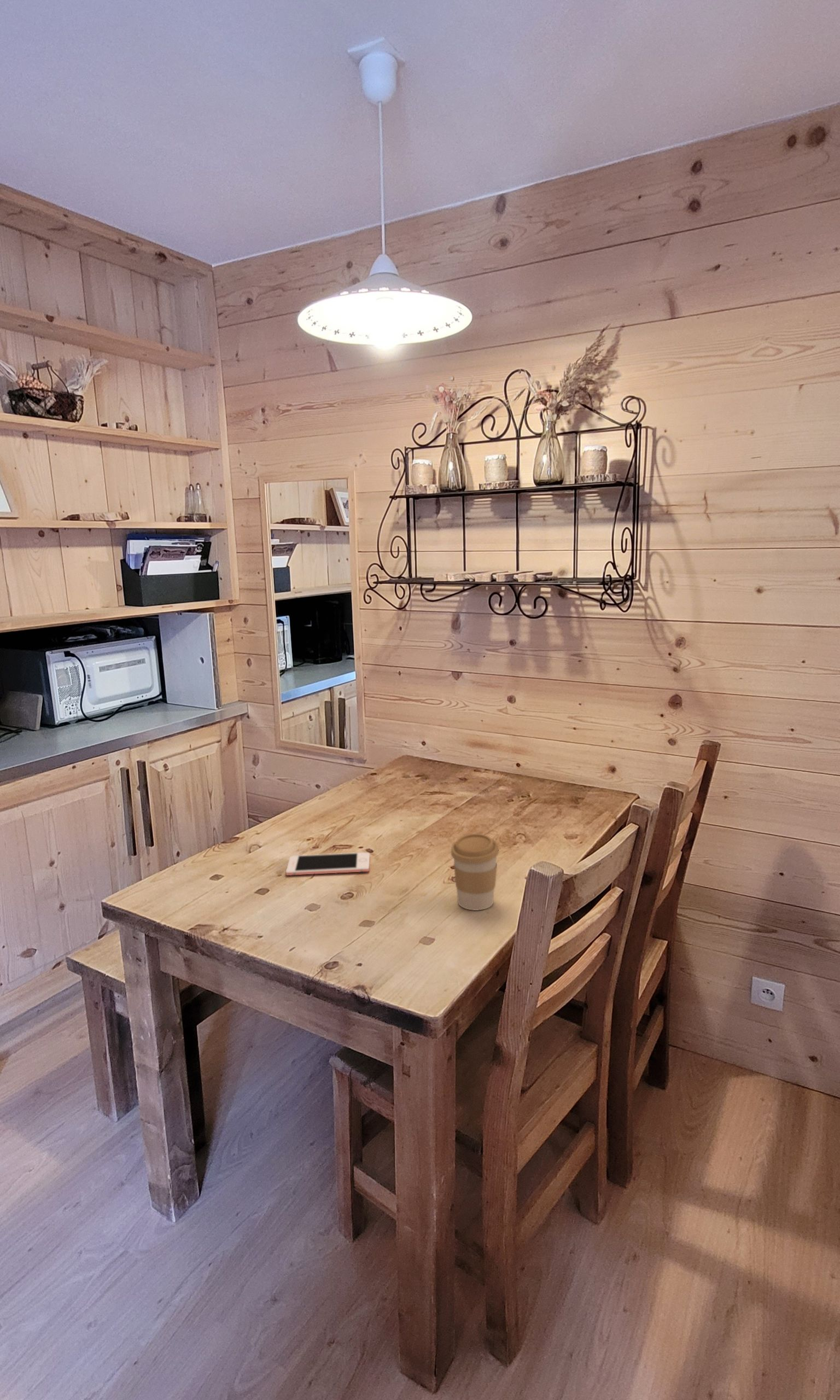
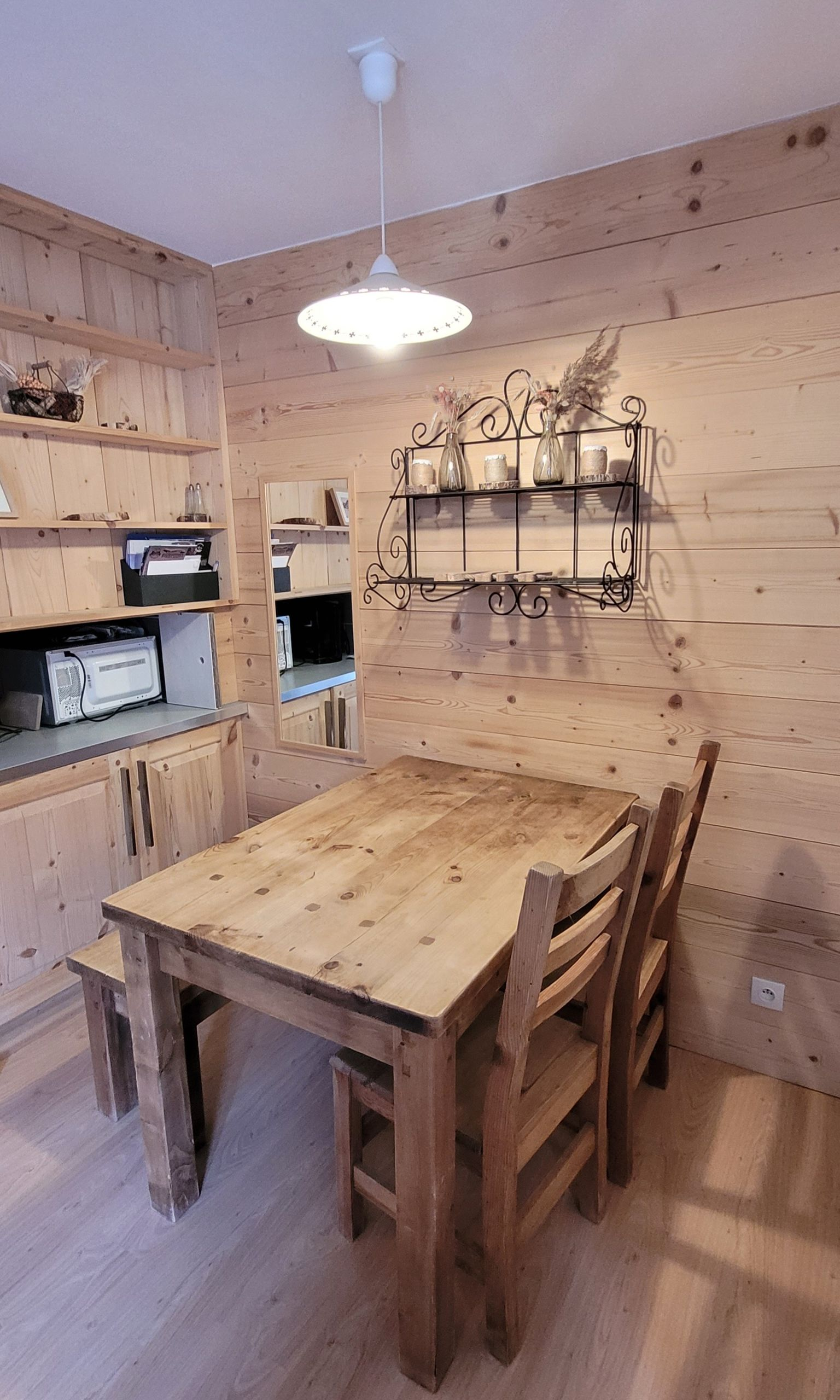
- cell phone [285,852,370,876]
- coffee cup [450,833,500,911]
